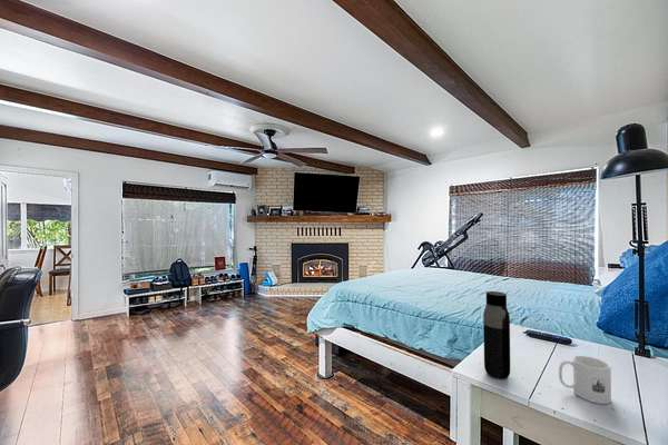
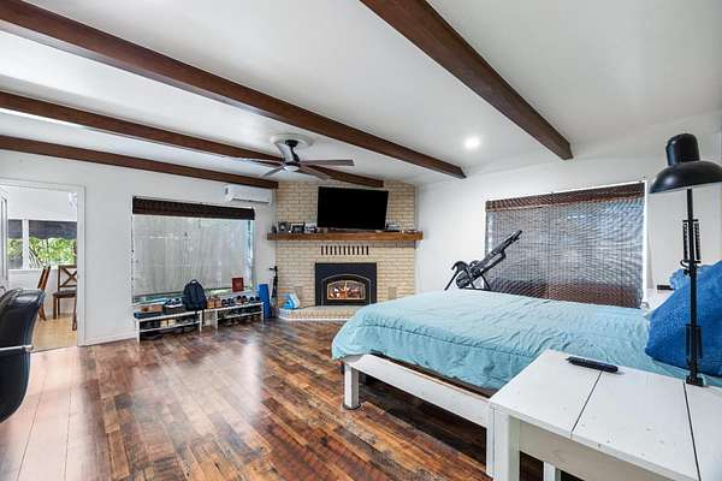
- water bottle [482,290,511,380]
- mug [558,355,612,405]
